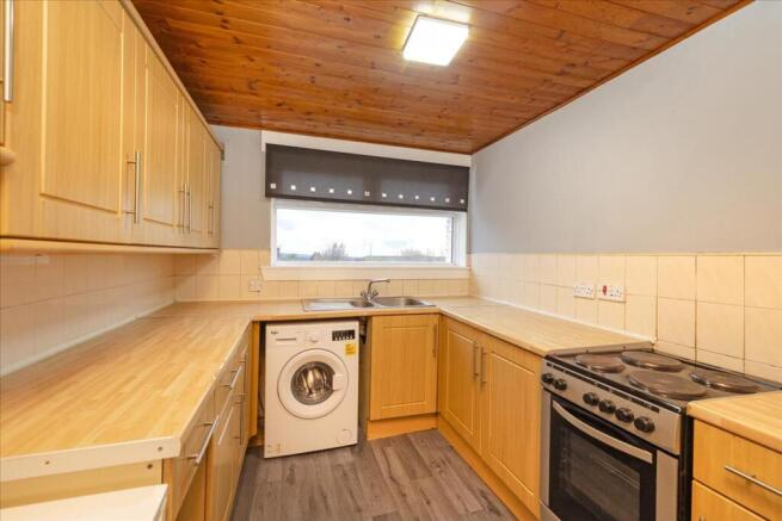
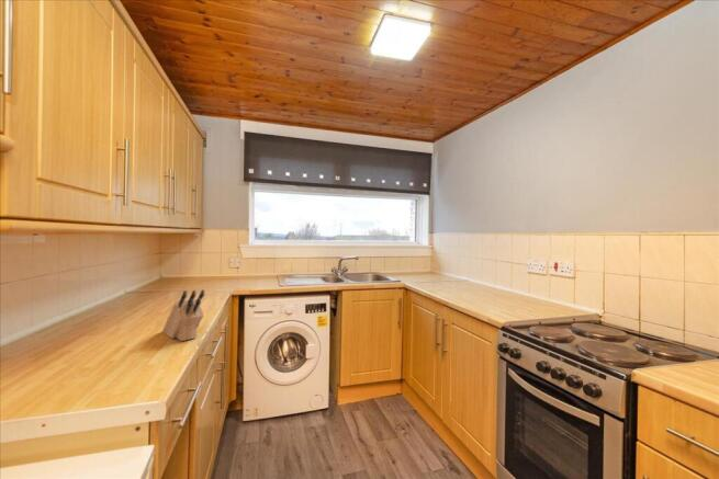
+ knife block [161,288,205,342]
